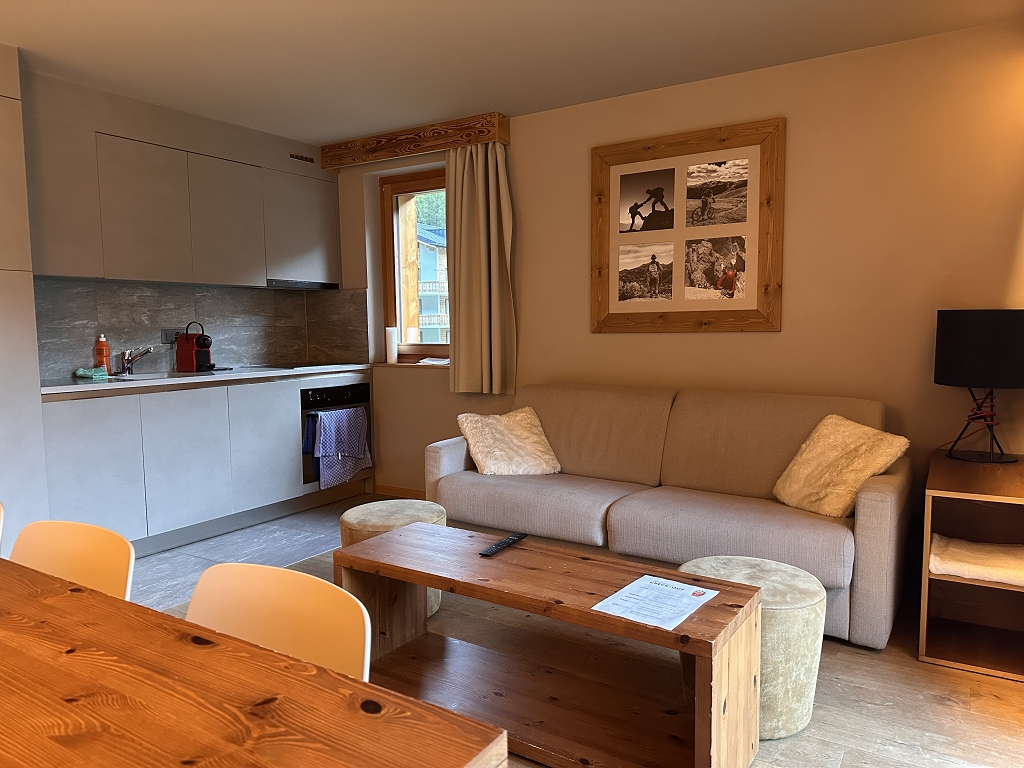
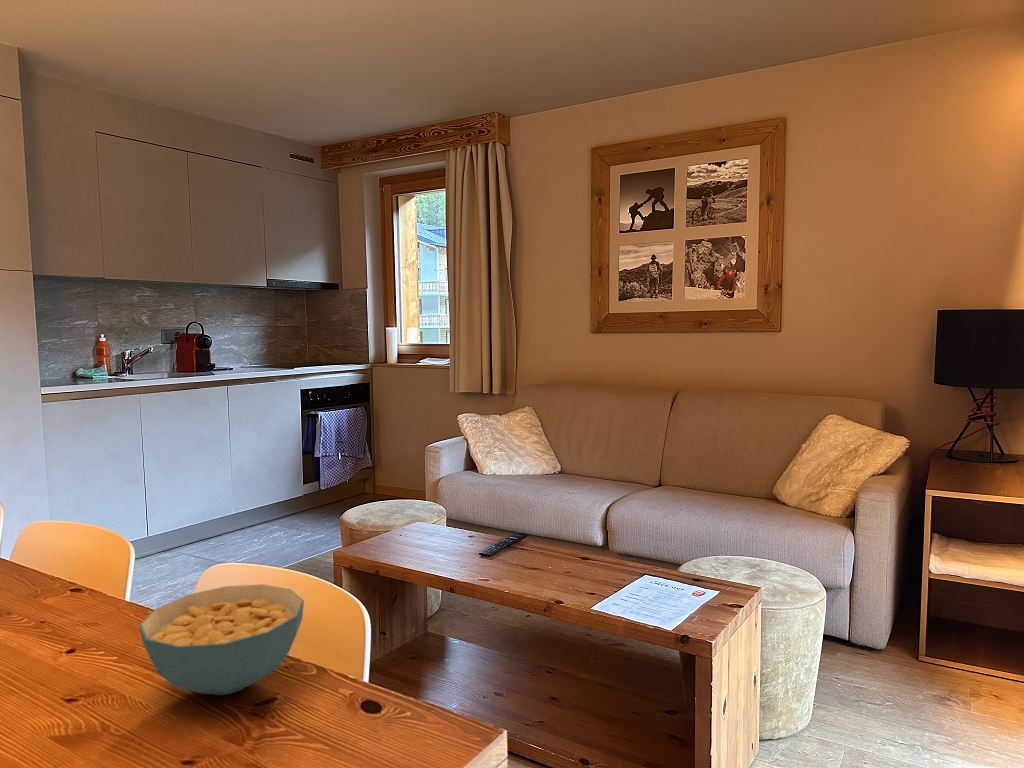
+ cereal bowl [138,583,305,696]
